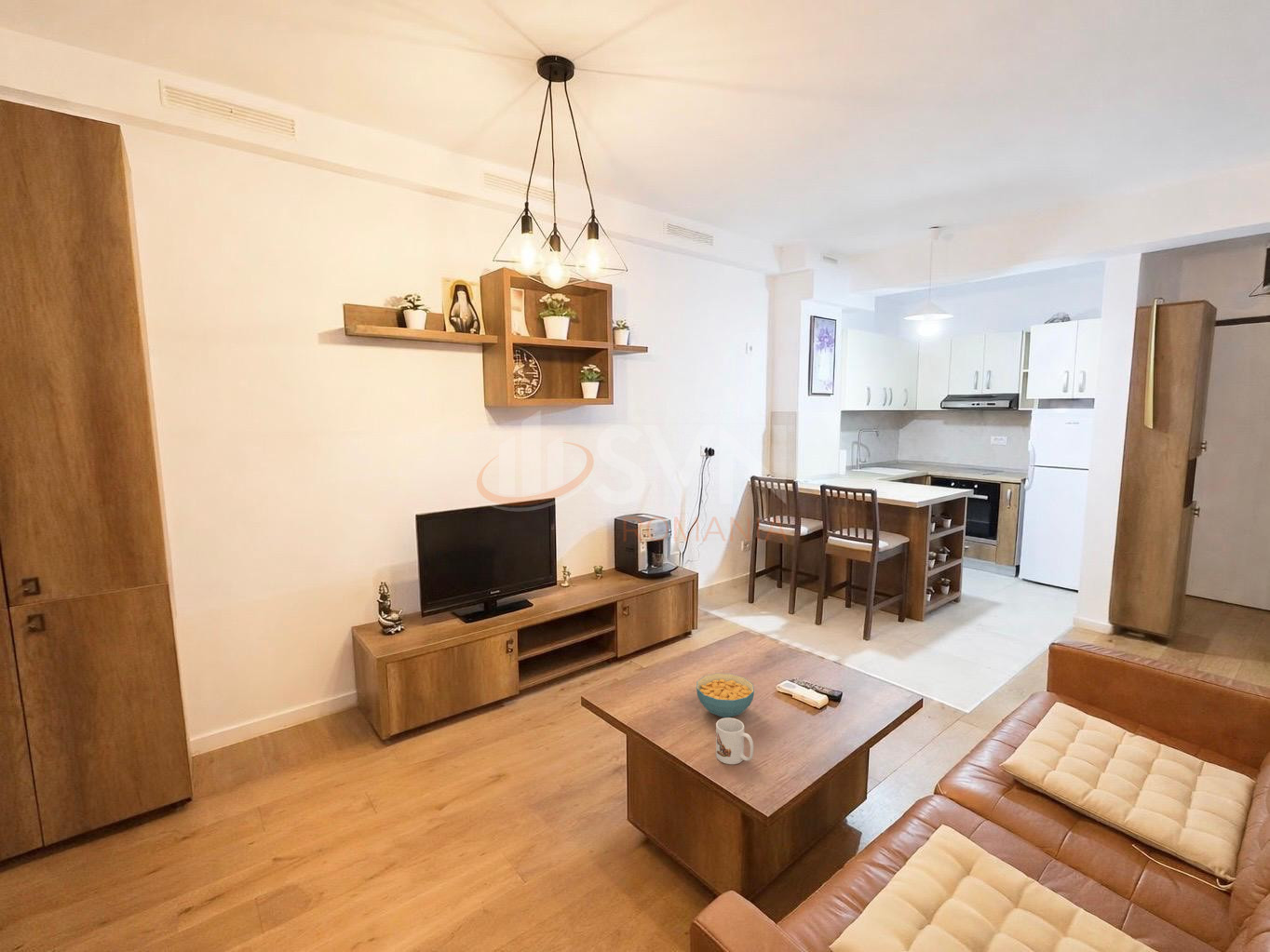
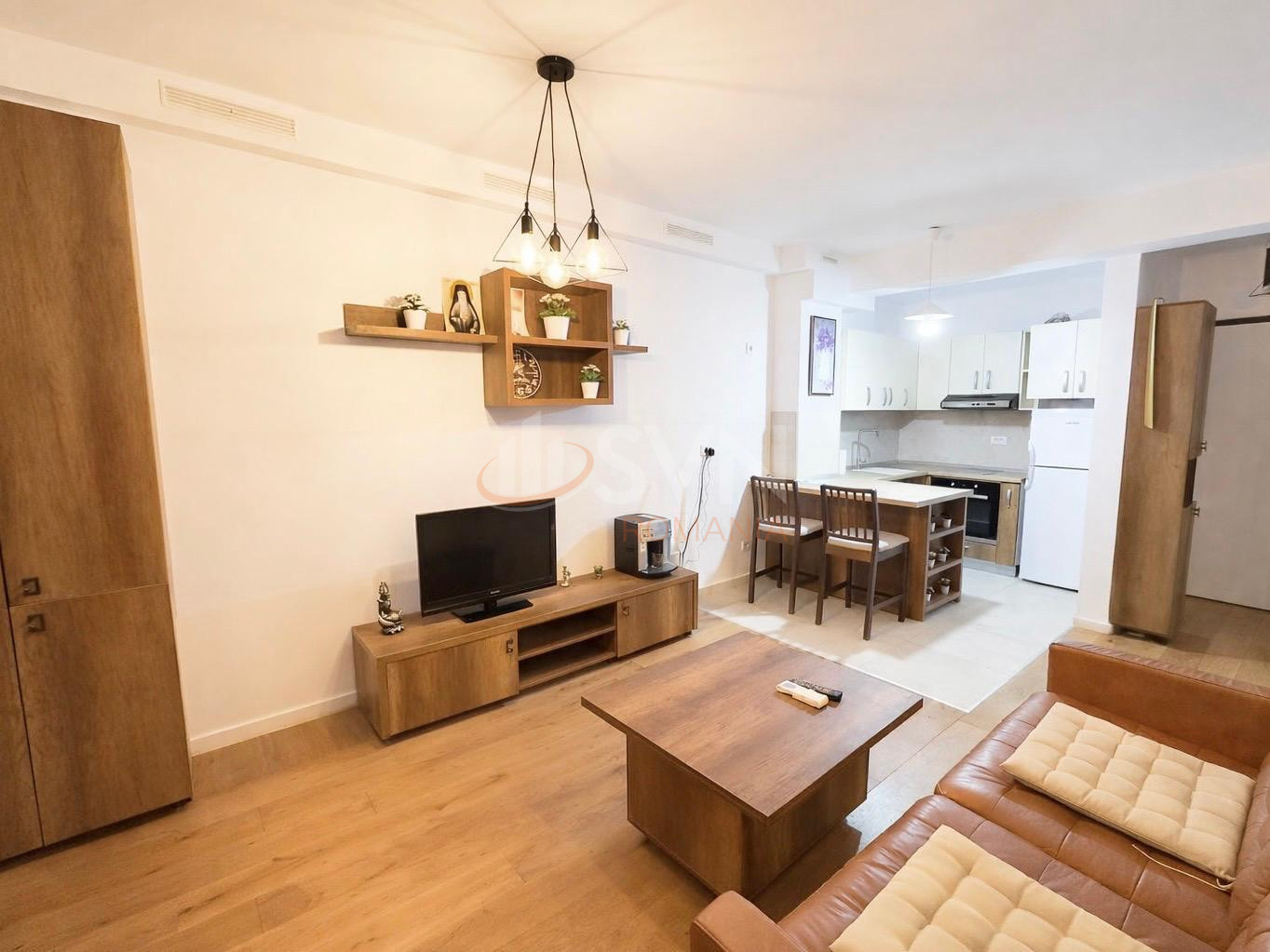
- mug [715,717,754,765]
- cereal bowl [696,673,755,718]
